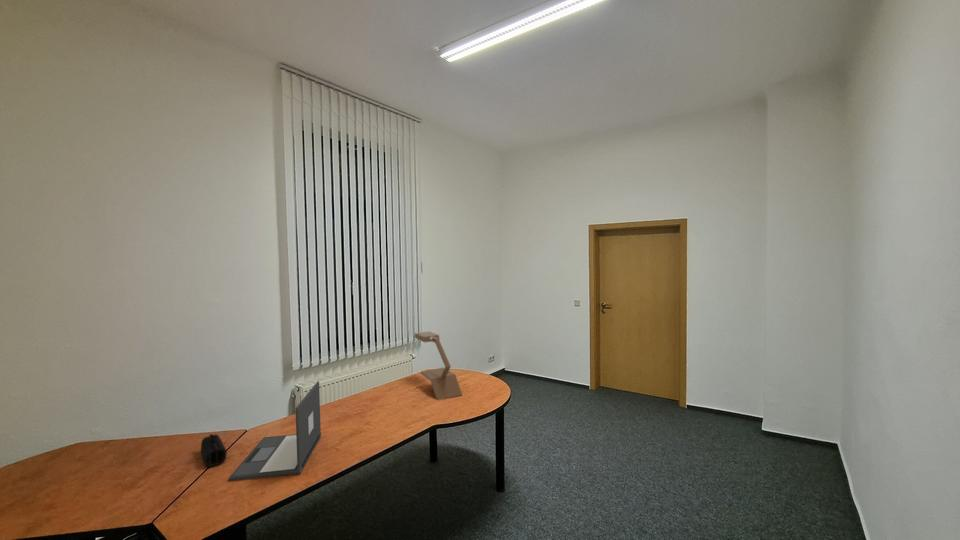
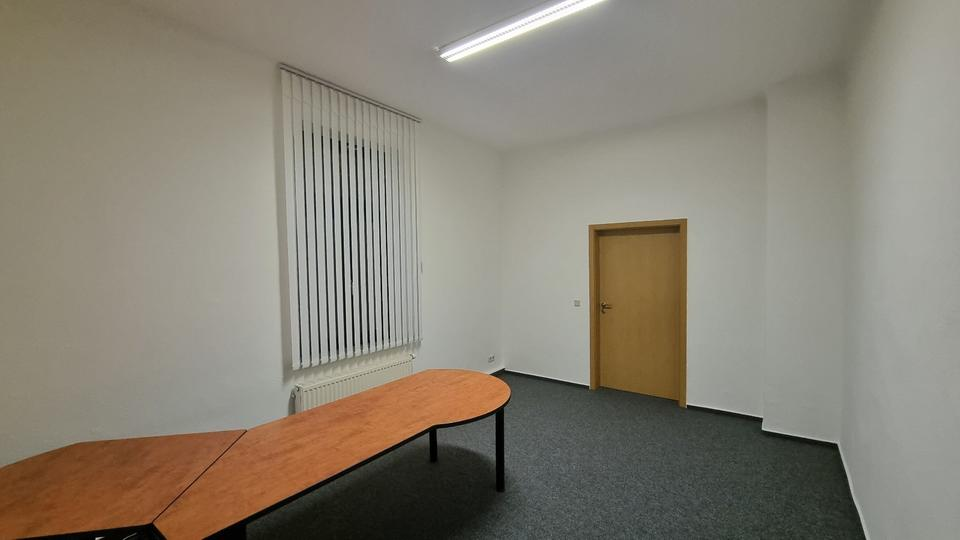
- desk lamp [414,330,463,401]
- laptop [228,380,322,482]
- pencil case [200,433,228,468]
